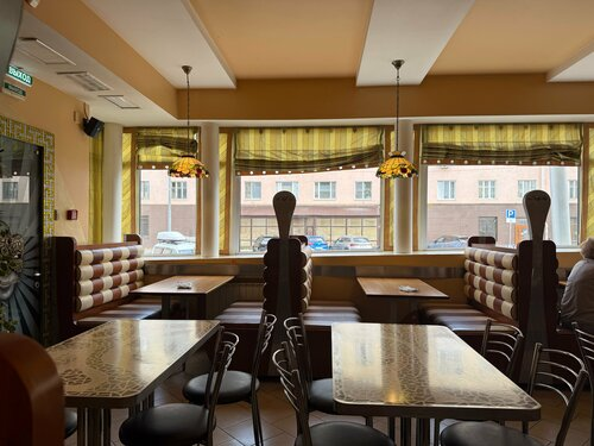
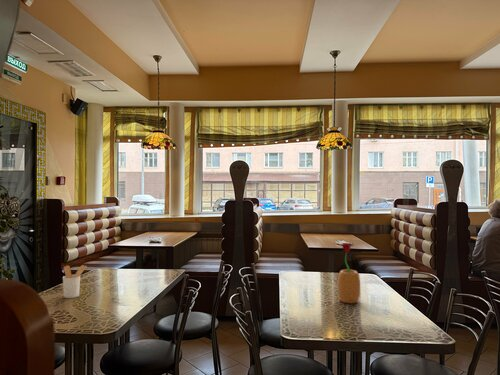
+ potted flower [337,242,361,305]
+ utensil holder [62,264,88,299]
